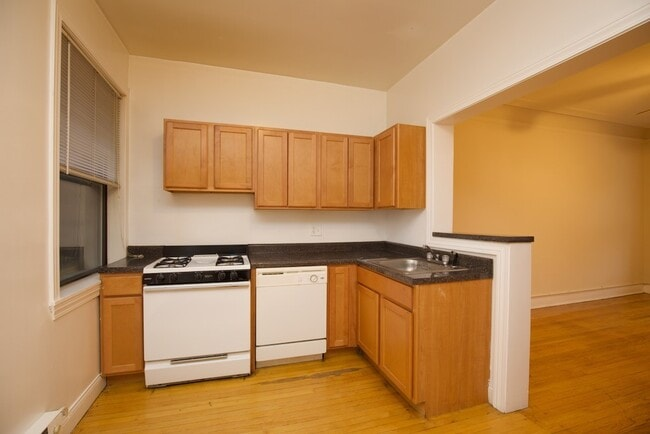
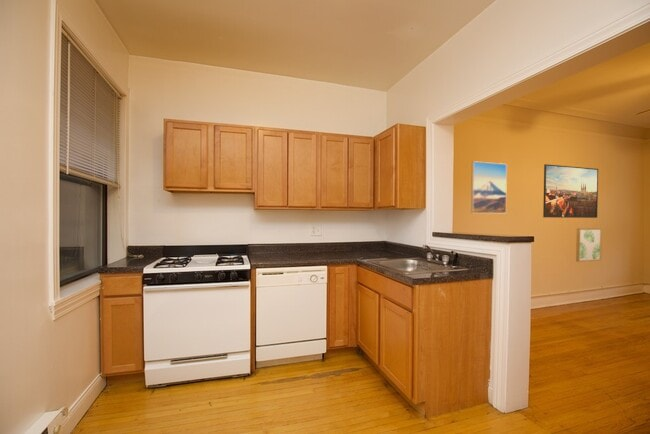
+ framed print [470,160,508,214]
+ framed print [542,163,599,219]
+ wall art [575,227,603,263]
